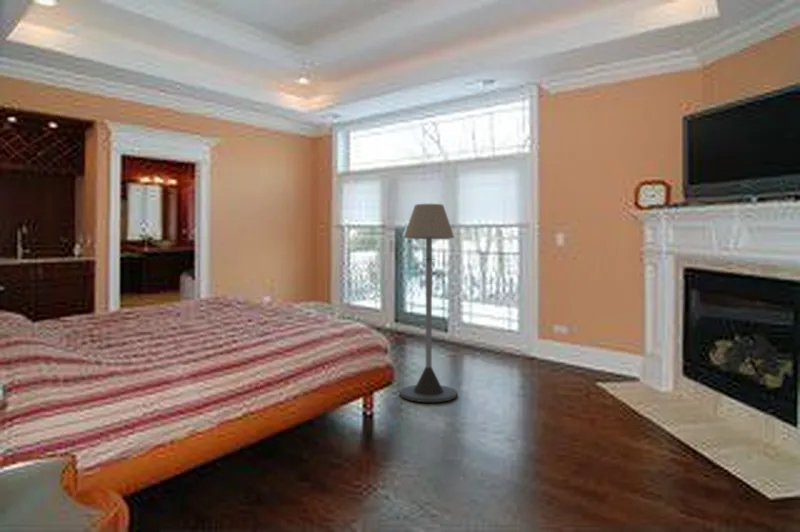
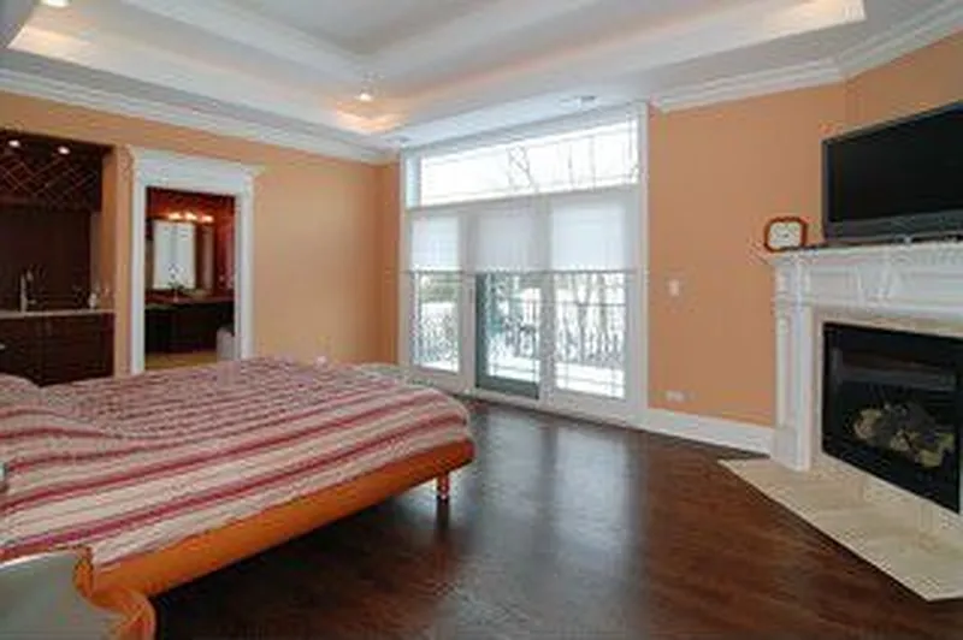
- floor lamp [399,203,458,403]
